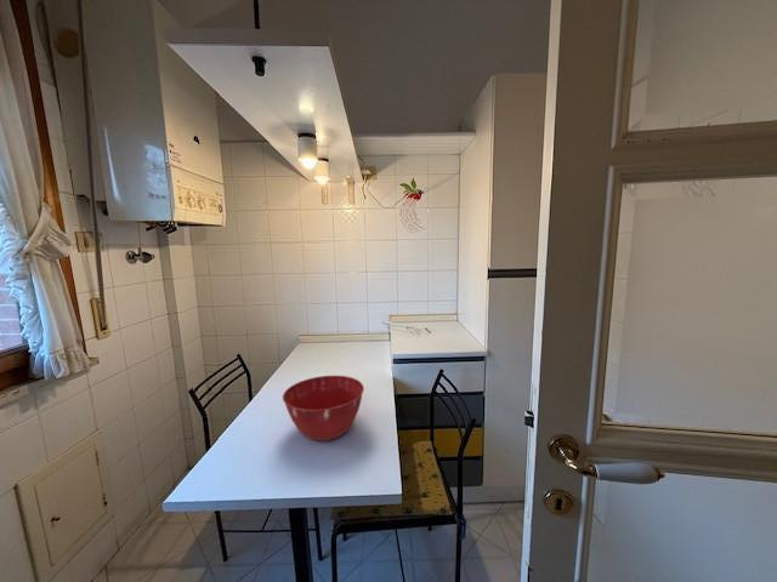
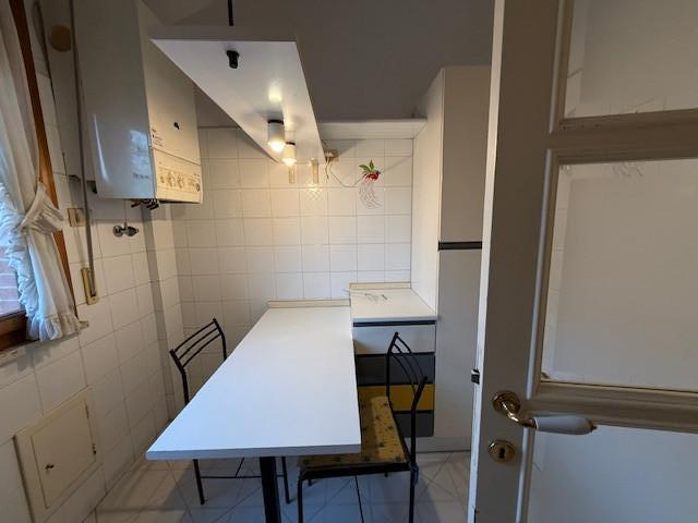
- mixing bowl [282,375,365,443]
